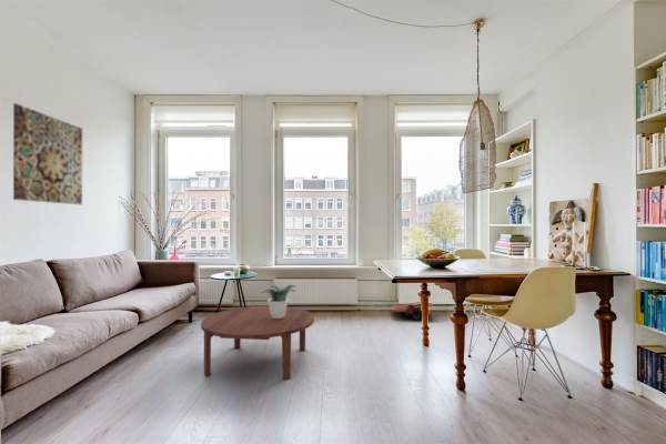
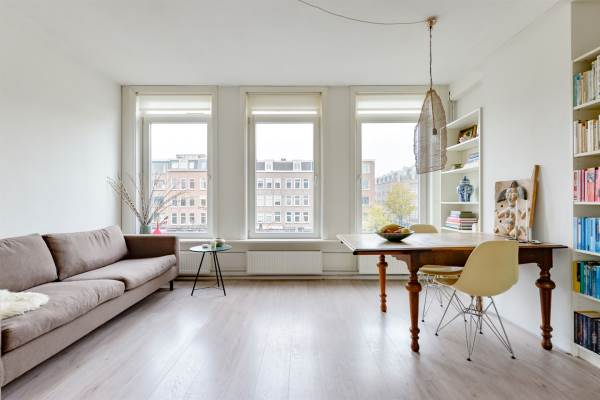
- potted plant [260,284,297,319]
- wall art [12,102,83,205]
- coffee table [200,305,315,381]
- backpack [392,301,436,322]
